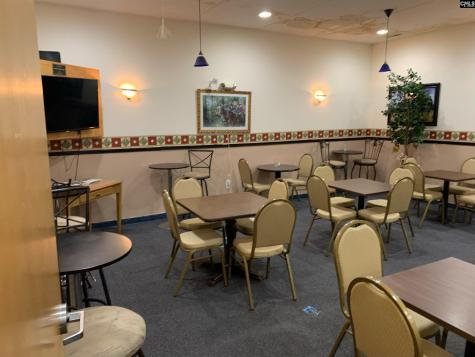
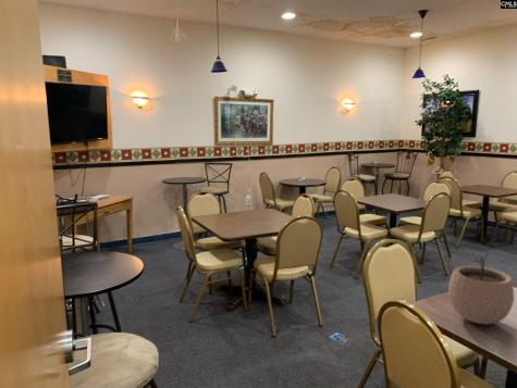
+ plant pot [447,252,515,325]
